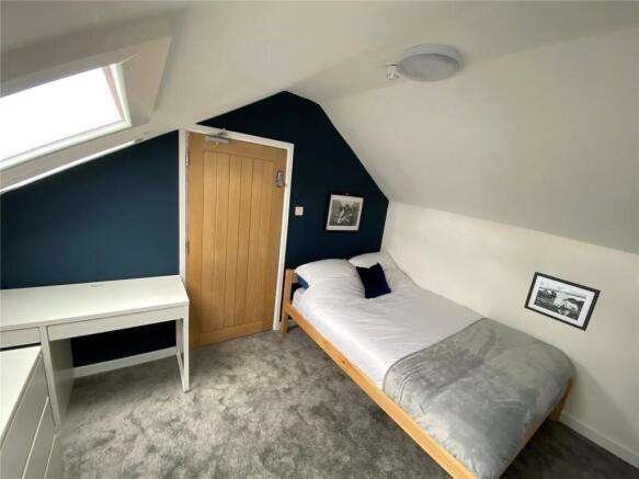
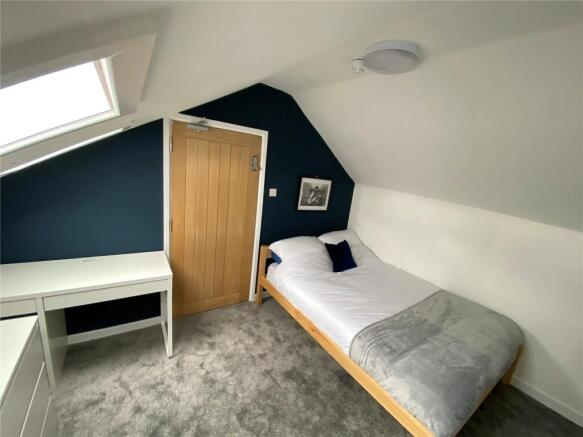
- picture frame [523,271,602,332]
